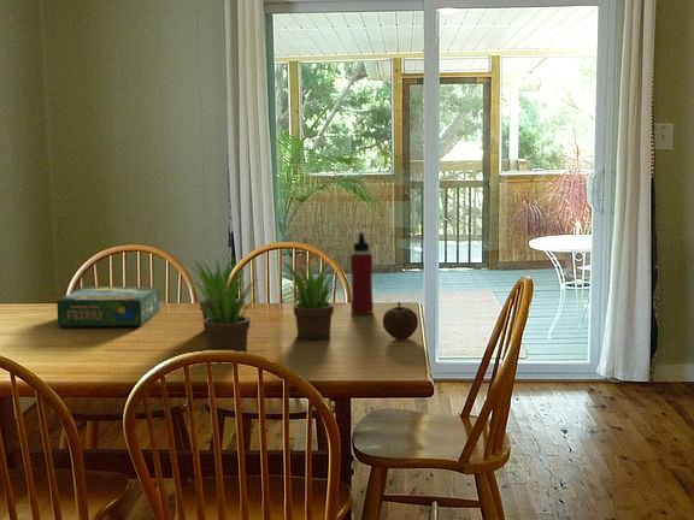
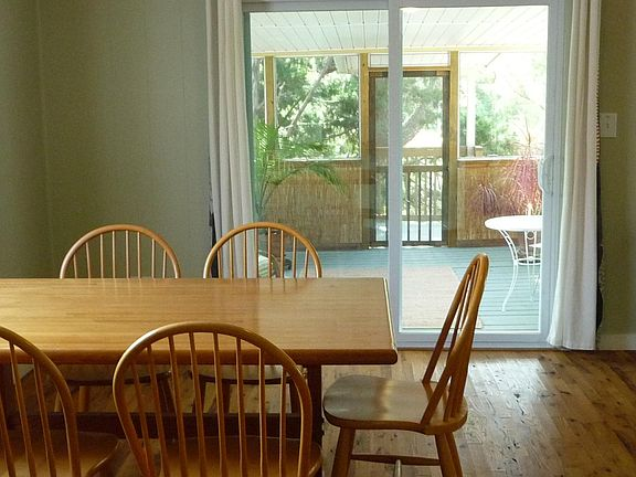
- board game [55,285,161,329]
- fruit [382,301,419,341]
- water bottle [349,231,375,315]
- plant [178,255,348,354]
